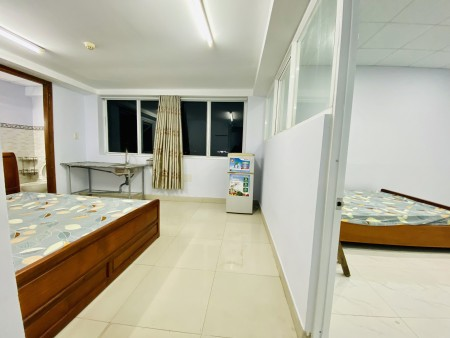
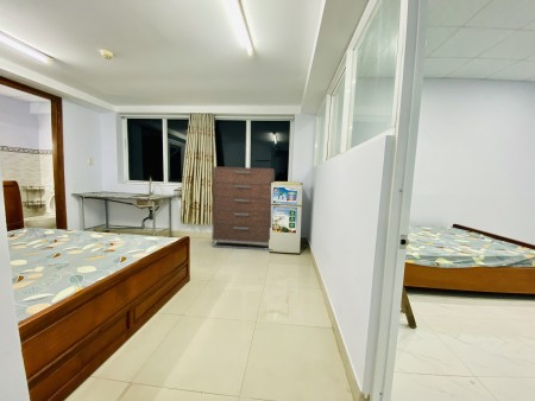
+ dresser [210,165,276,252]
